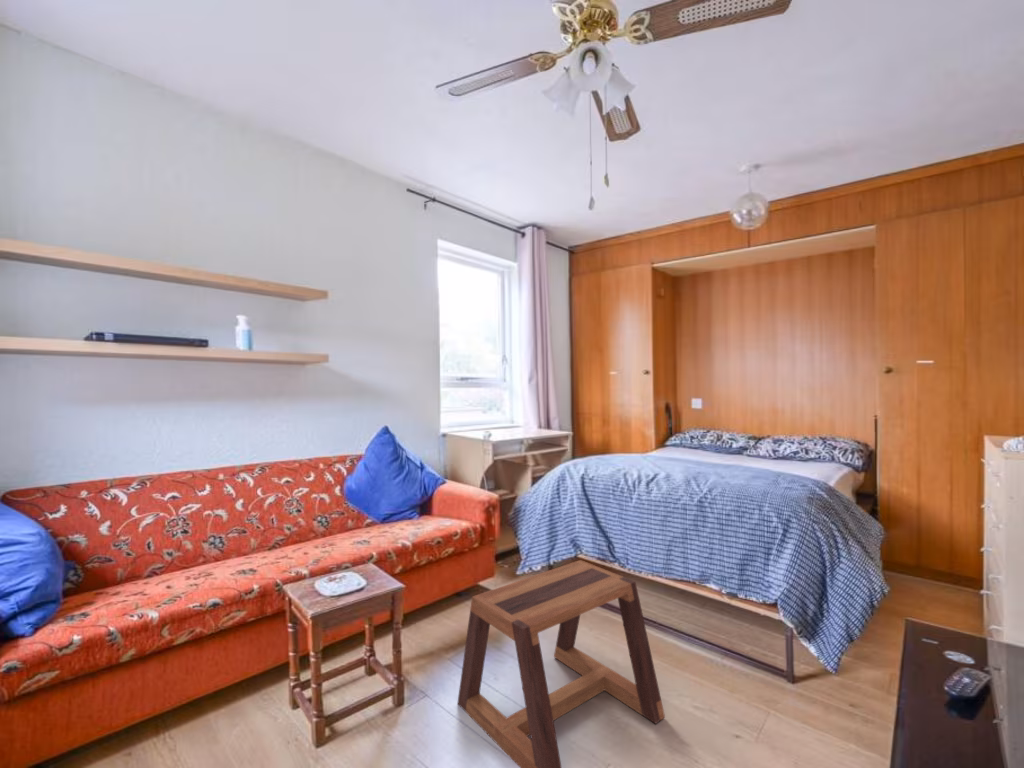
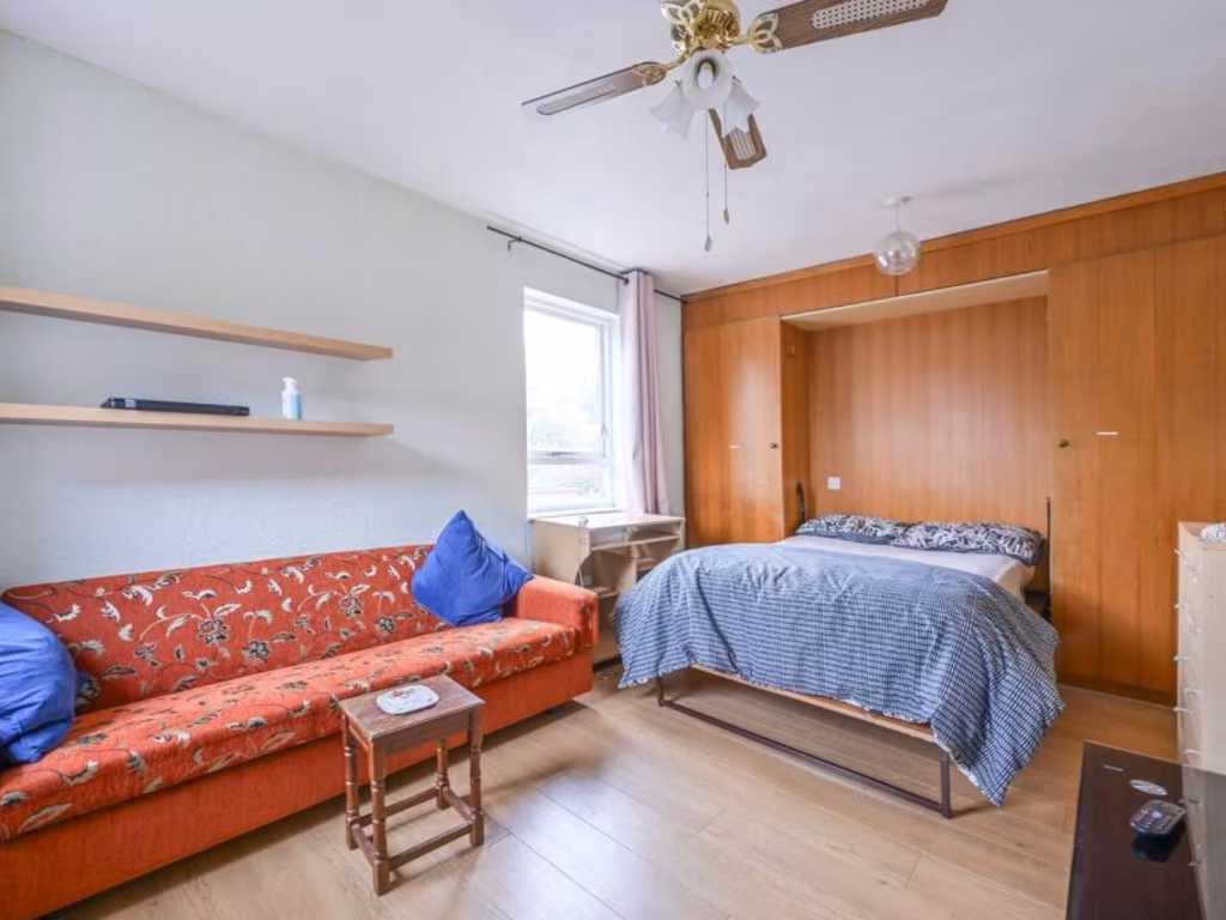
- stool [456,559,666,768]
